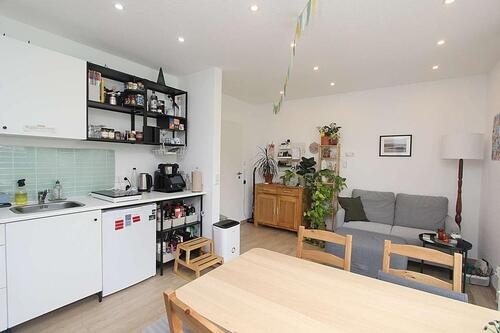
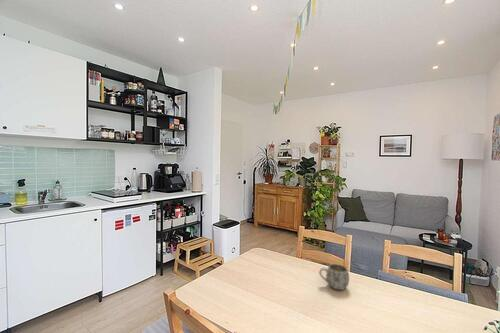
+ mug [318,263,350,291]
